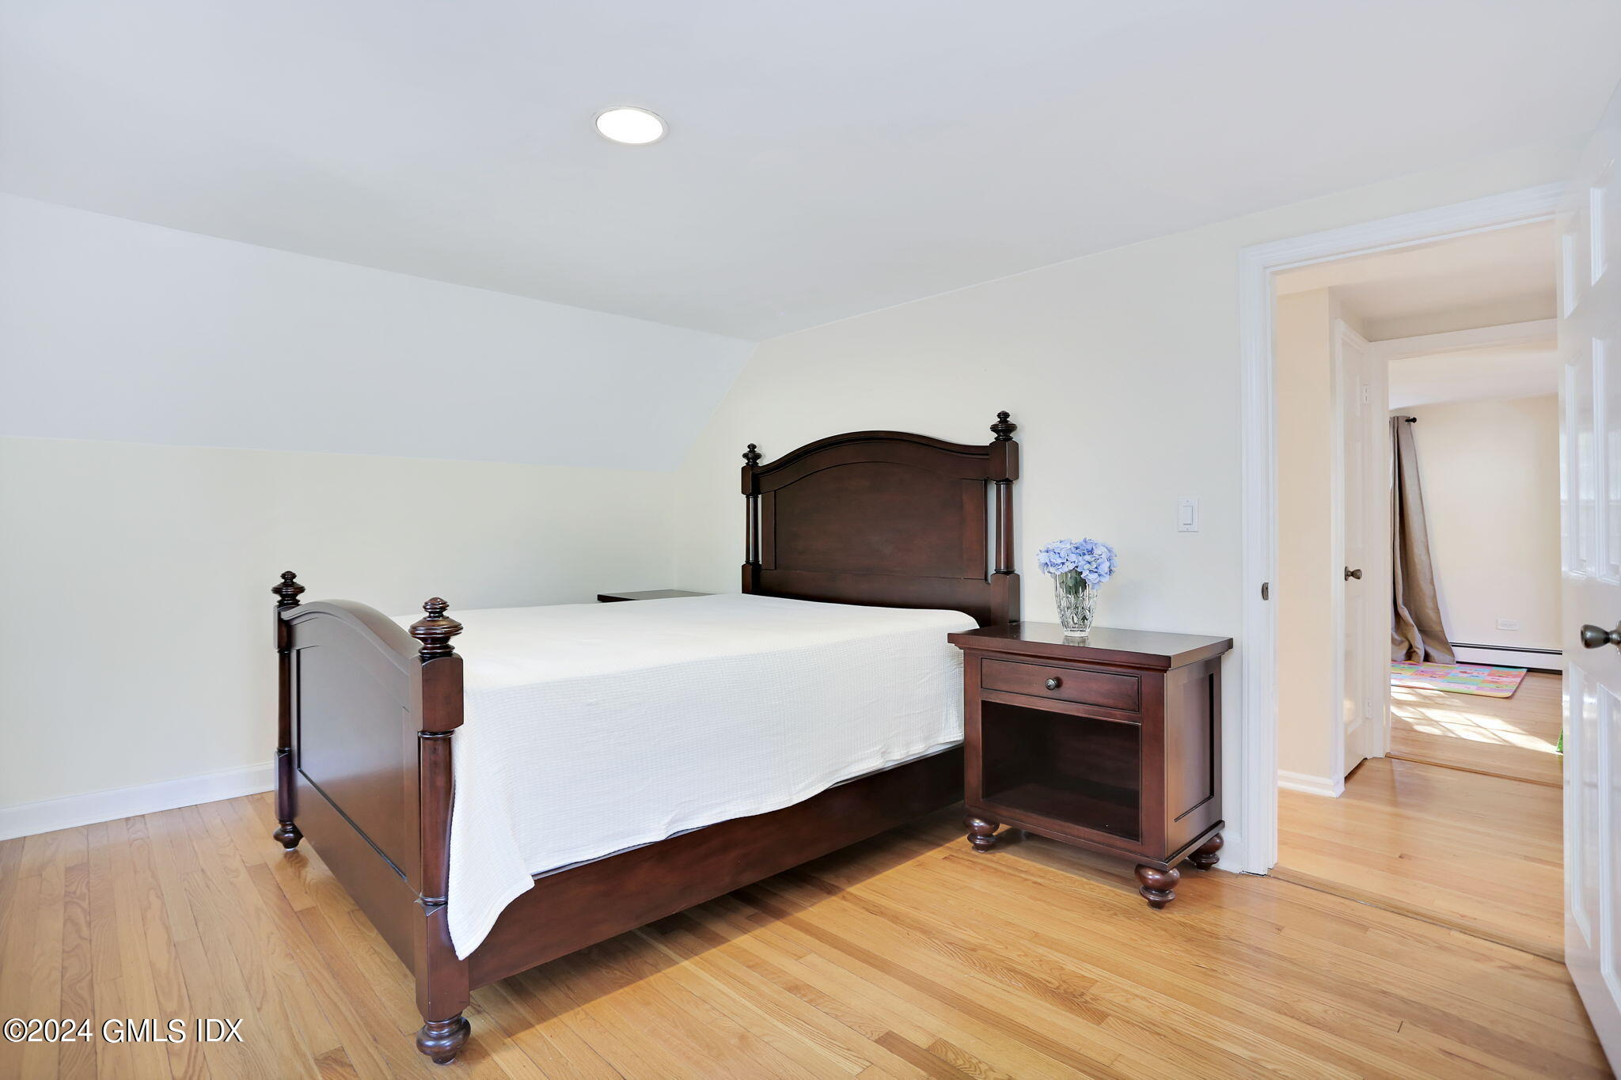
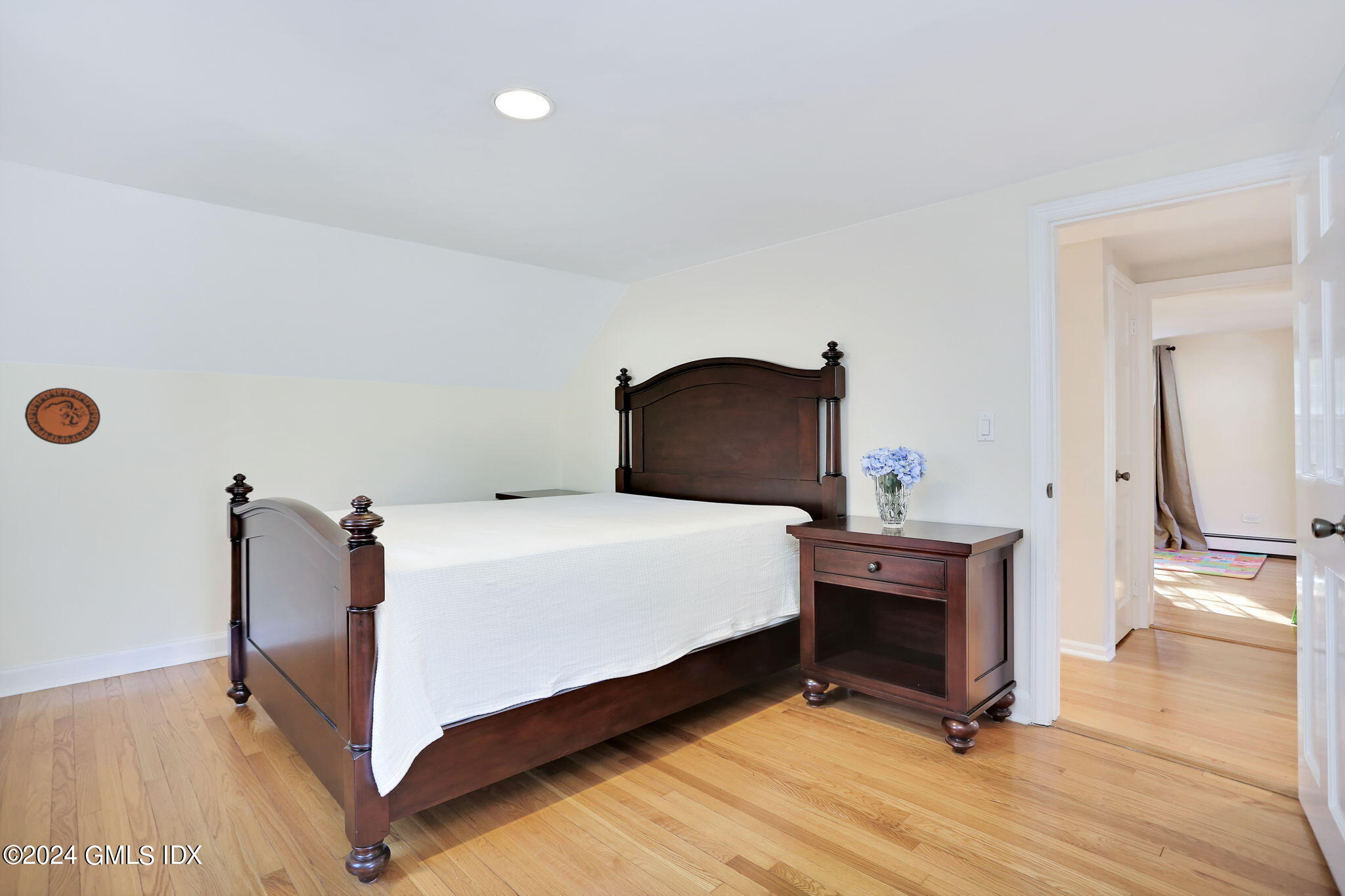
+ decorative plate [24,387,101,445]
